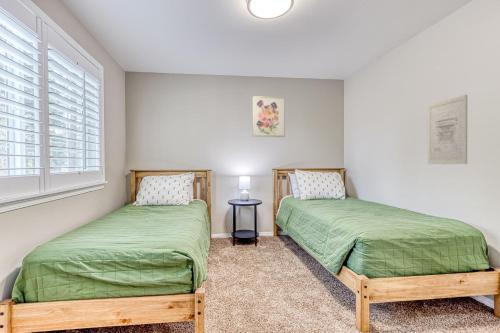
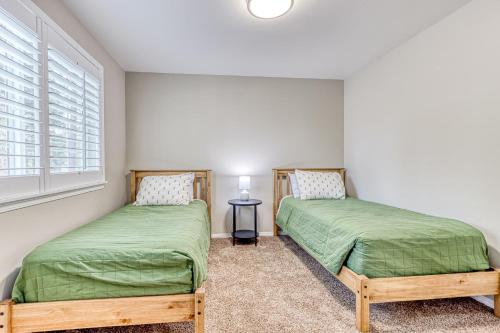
- wall art [427,94,468,165]
- wall art [252,96,286,138]
